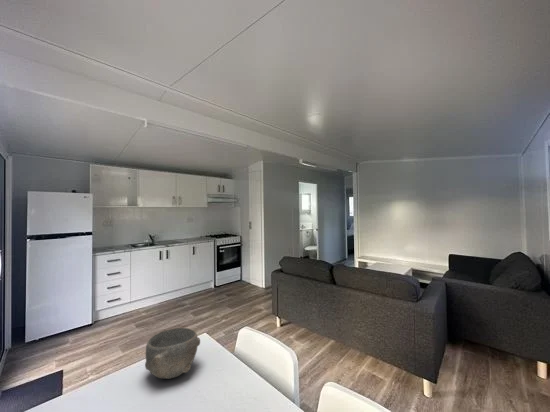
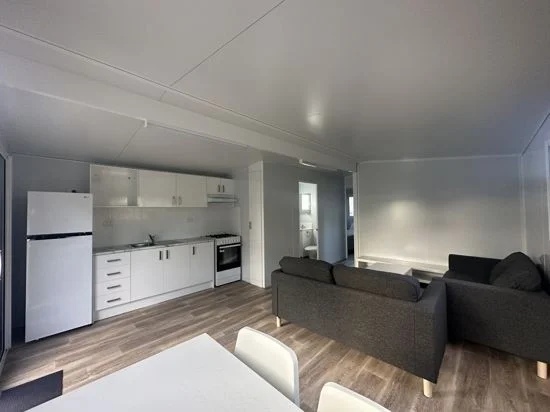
- bowl [144,327,201,380]
